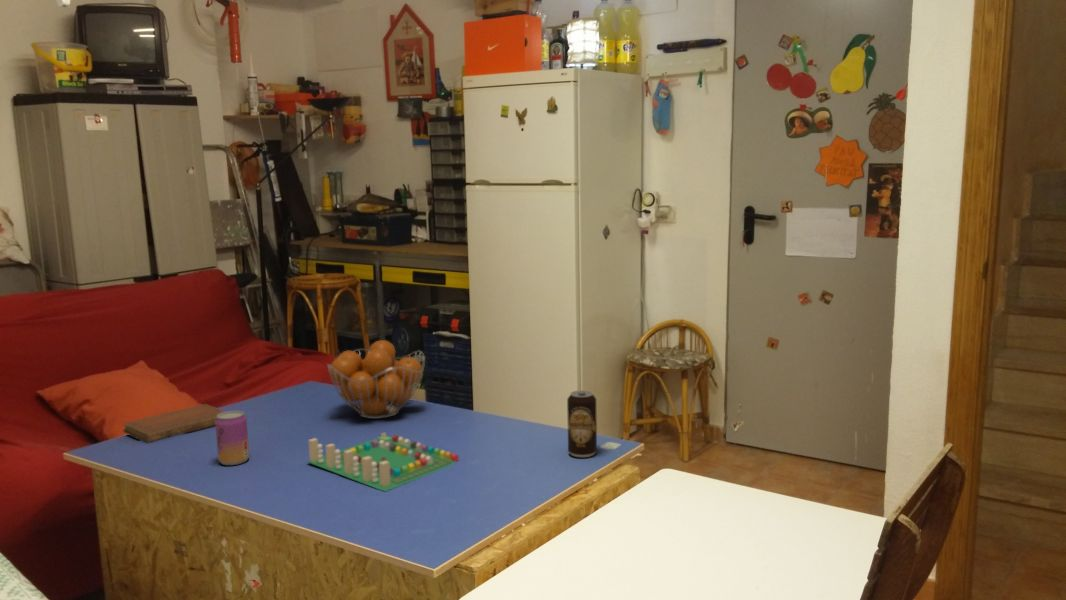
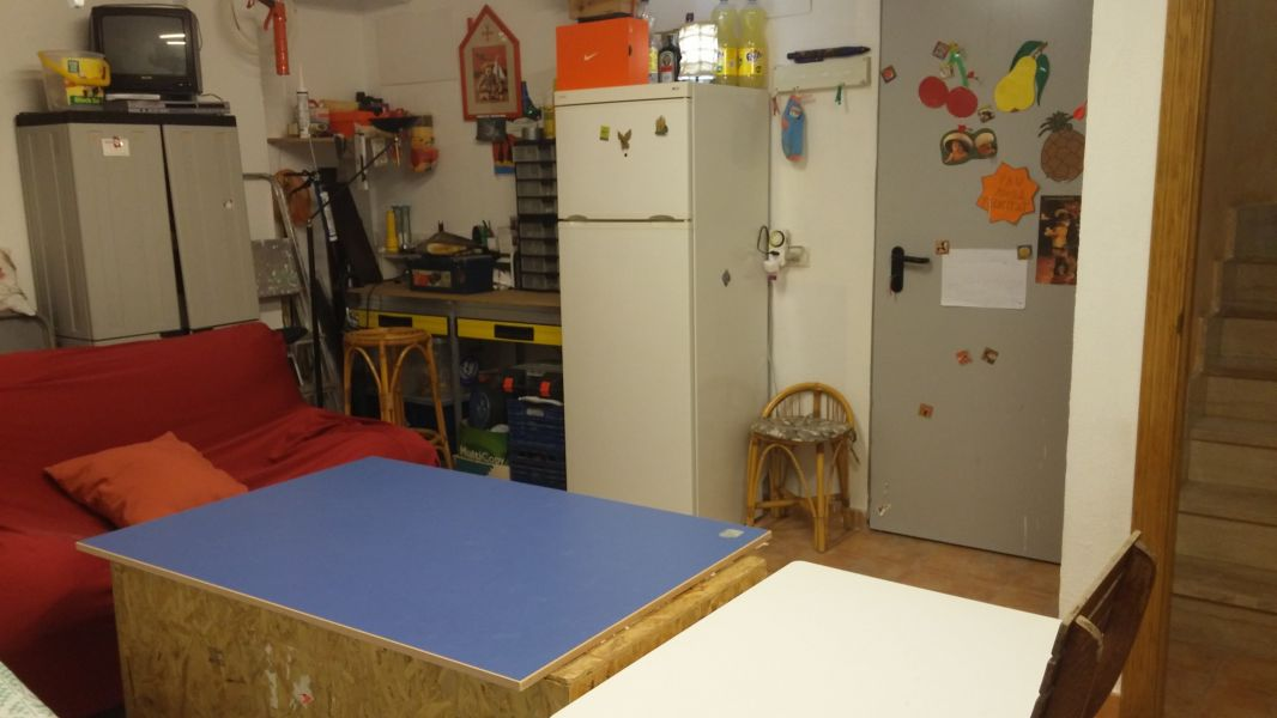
- beer can [215,410,250,466]
- notebook [122,403,227,444]
- board game [306,432,460,493]
- beverage can [566,389,598,458]
- fruit basket [326,339,426,420]
